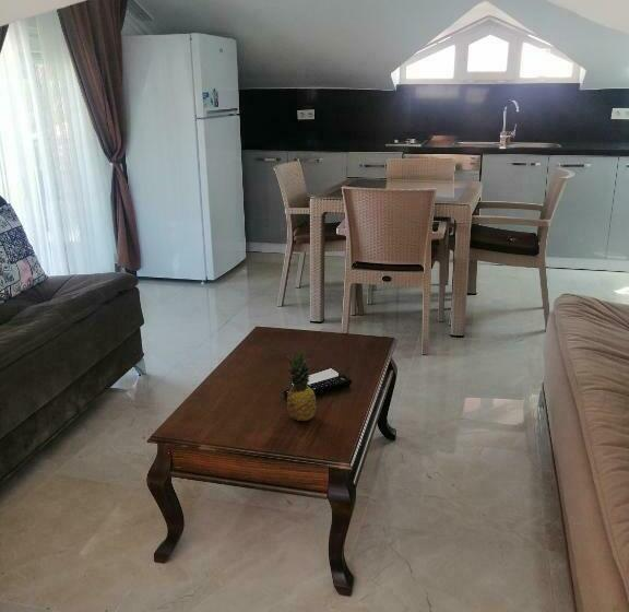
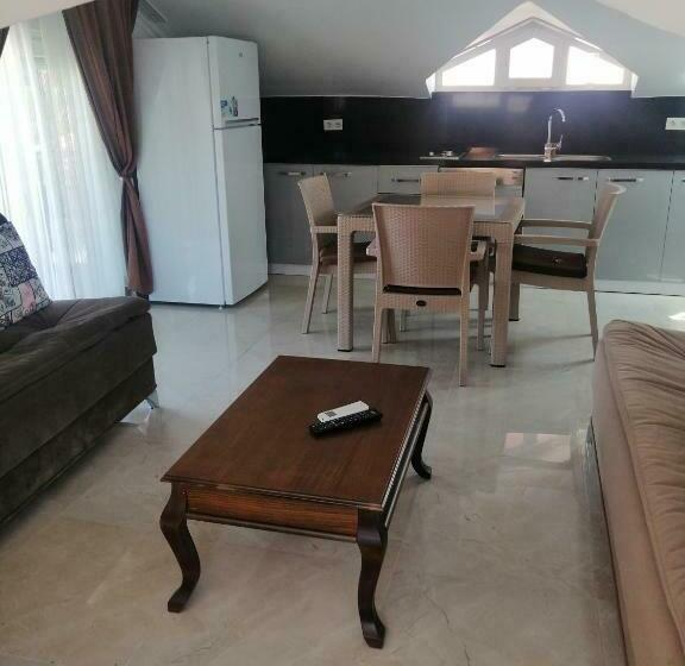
- fruit [285,350,318,422]
